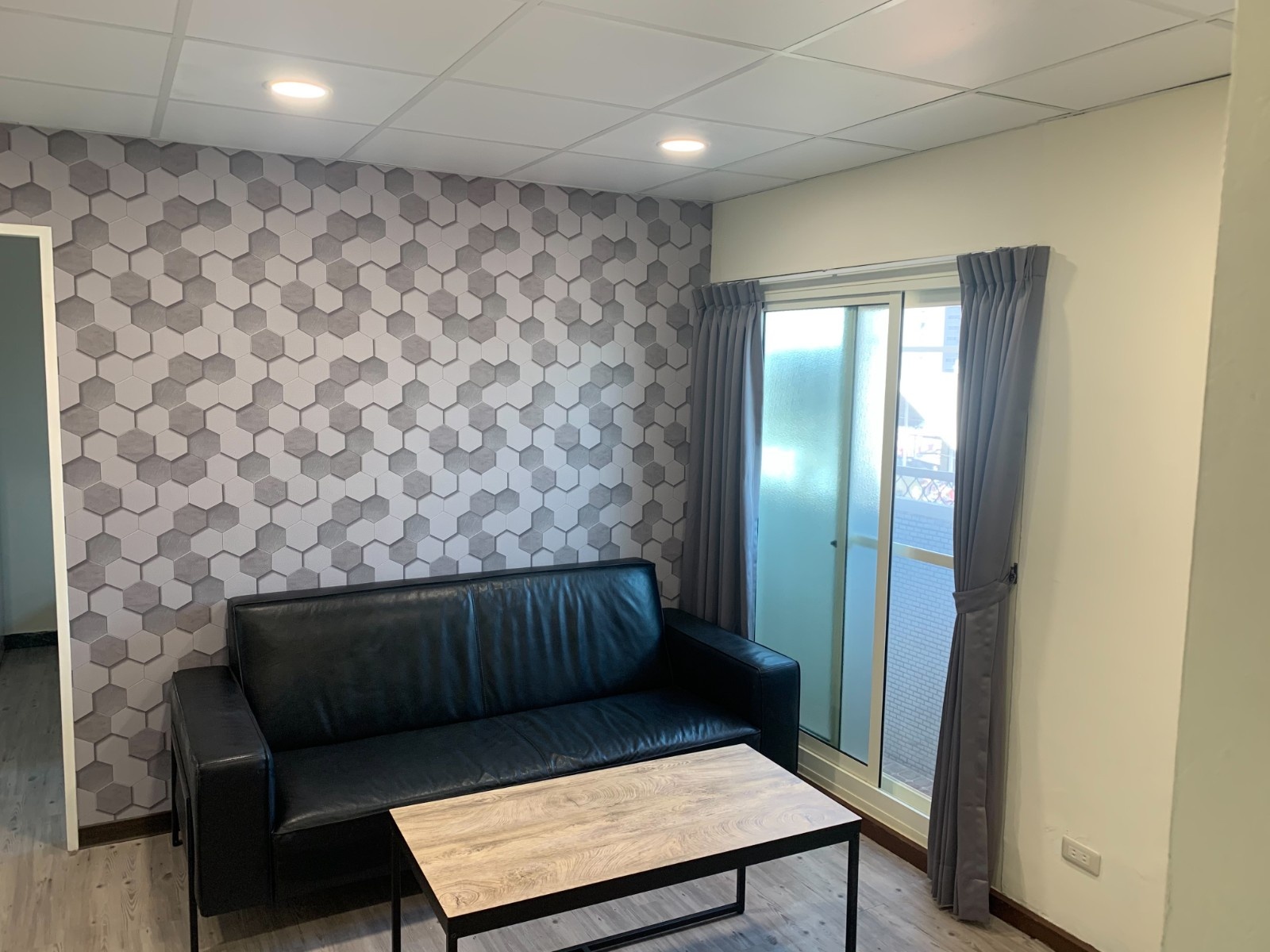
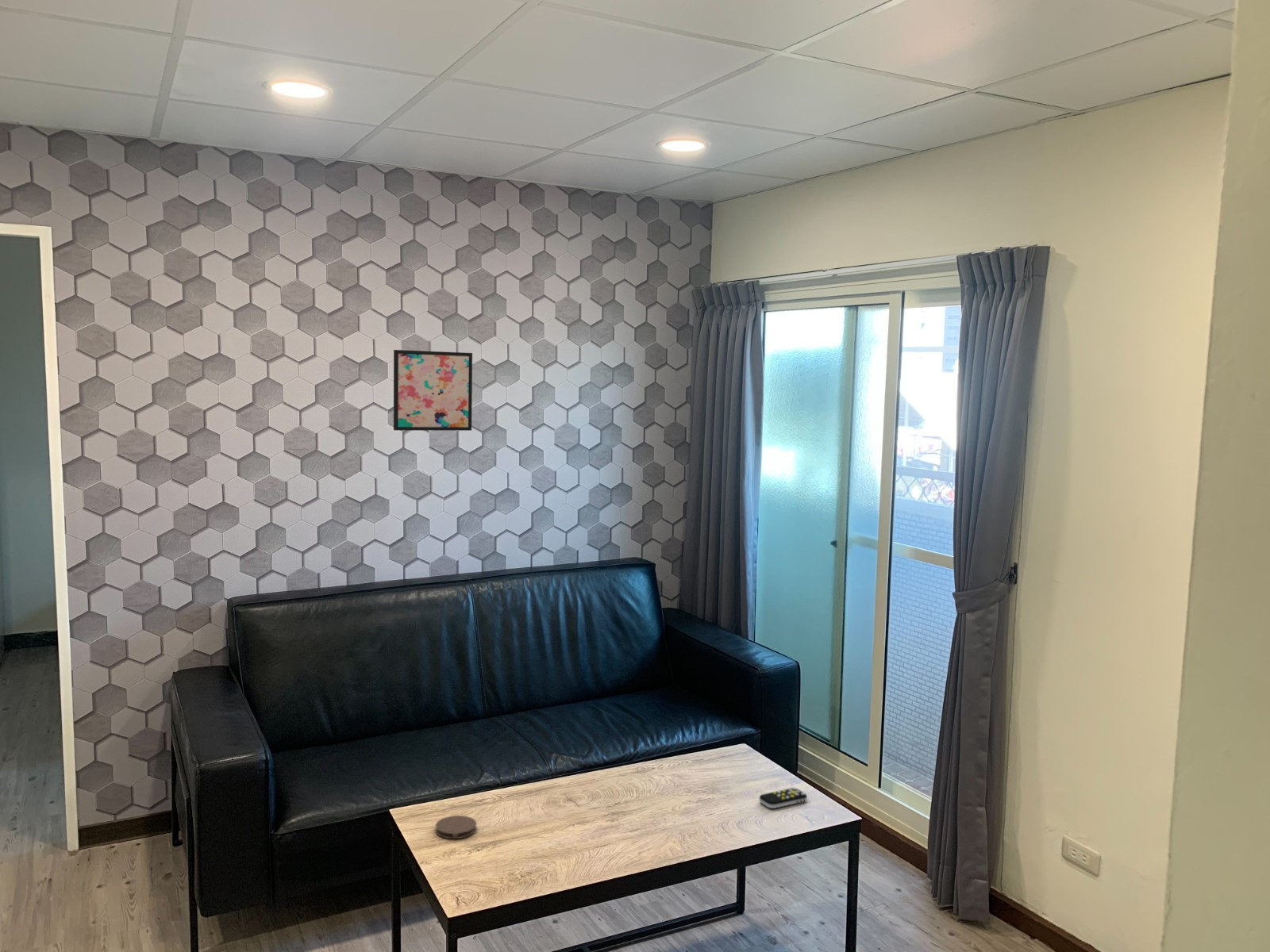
+ wall art [393,349,473,432]
+ remote control [759,787,808,809]
+ coaster [435,815,477,839]
